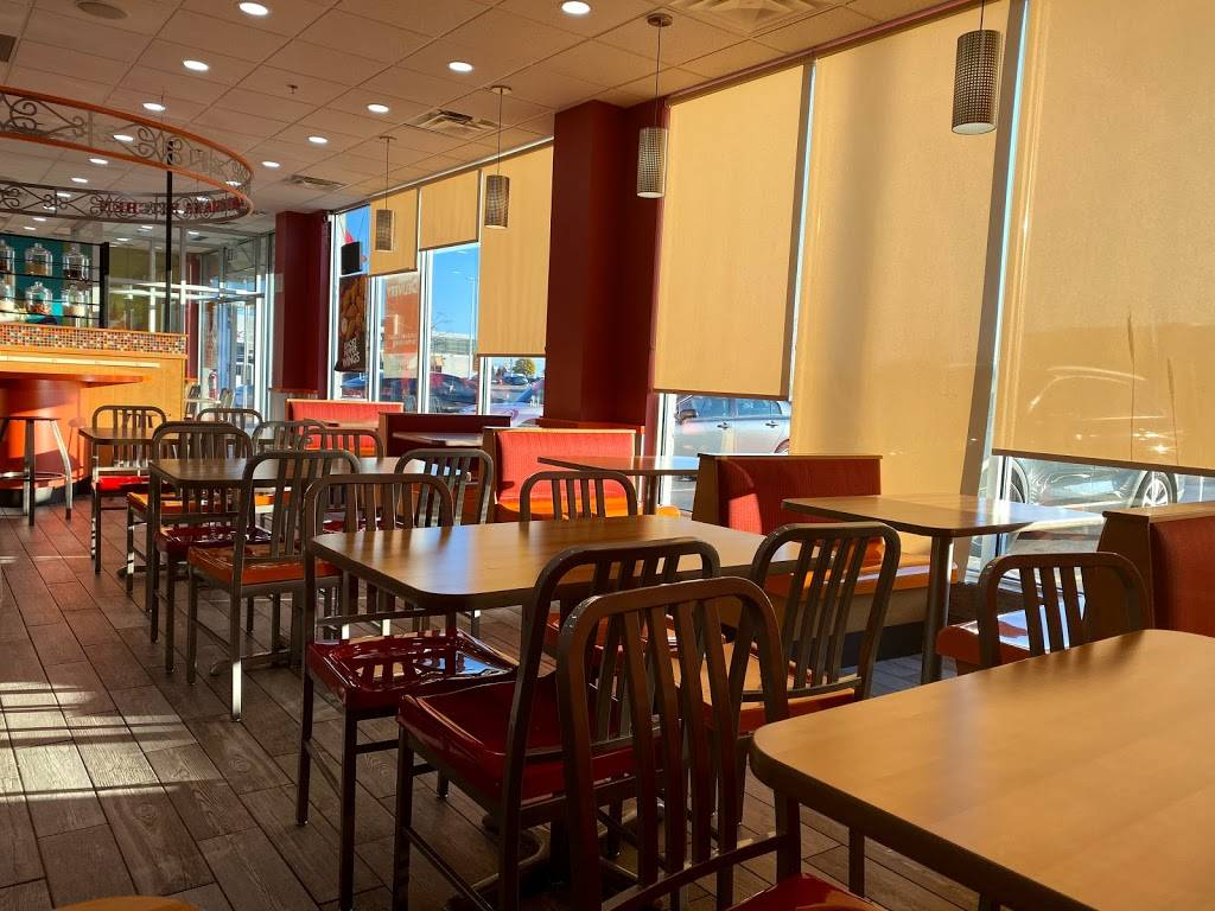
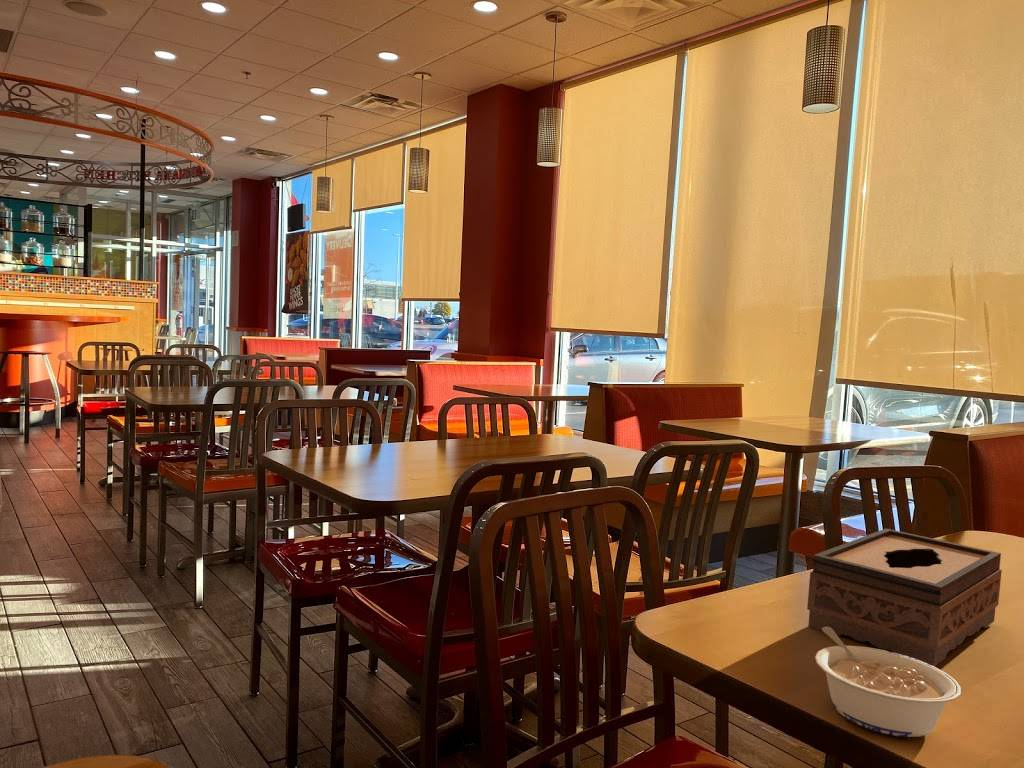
+ tissue box [806,528,1003,667]
+ legume [814,627,962,738]
